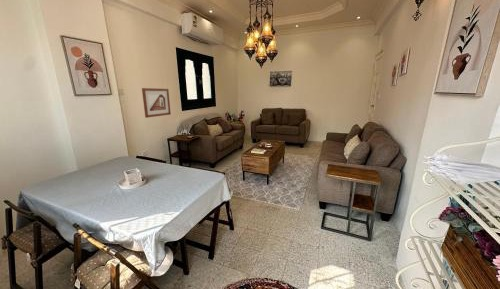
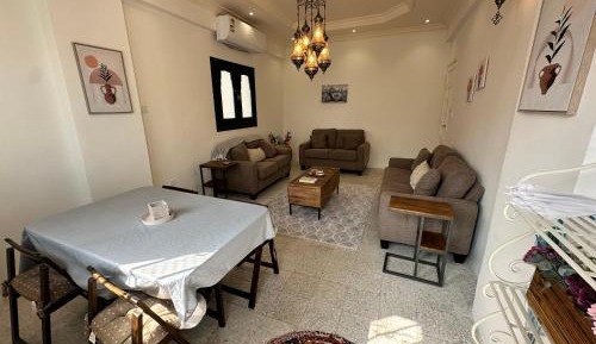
- picture frame [141,87,172,119]
